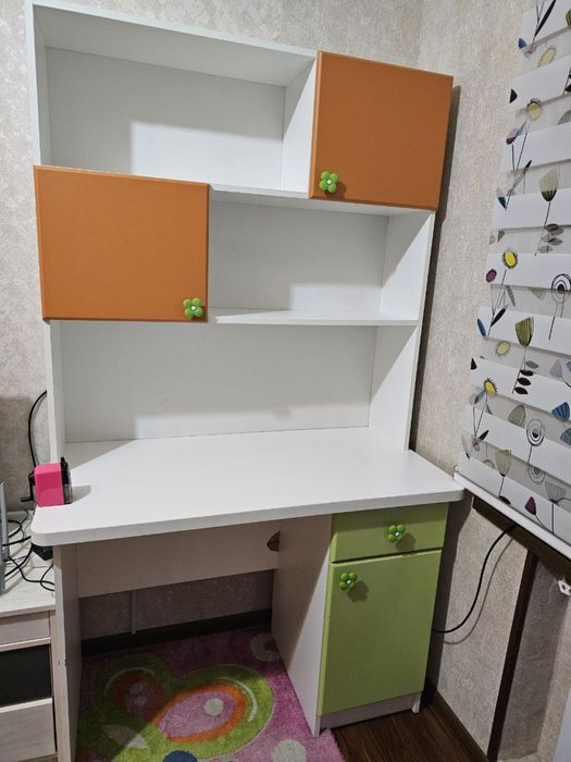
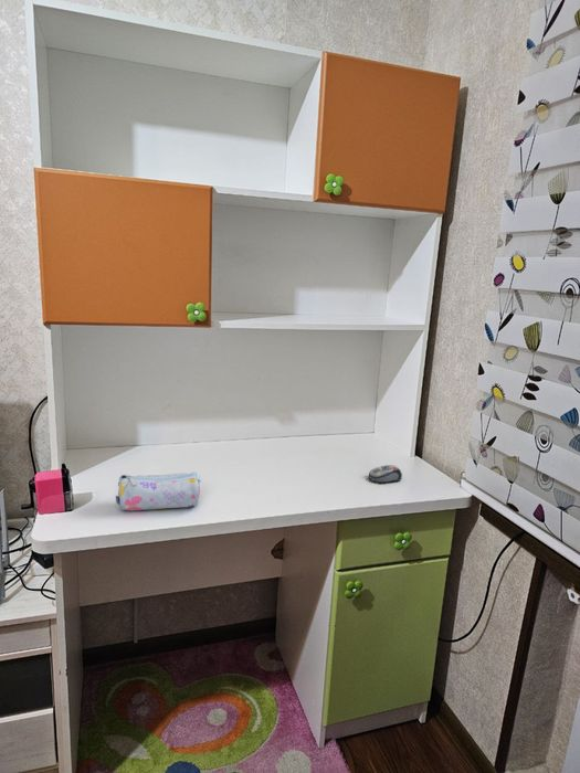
+ pencil case [115,470,202,511]
+ computer mouse [368,464,403,484]
